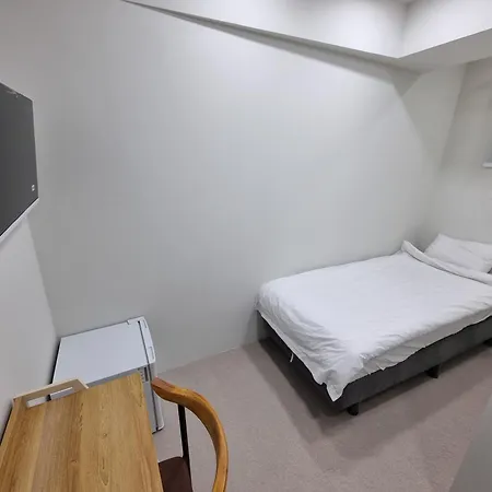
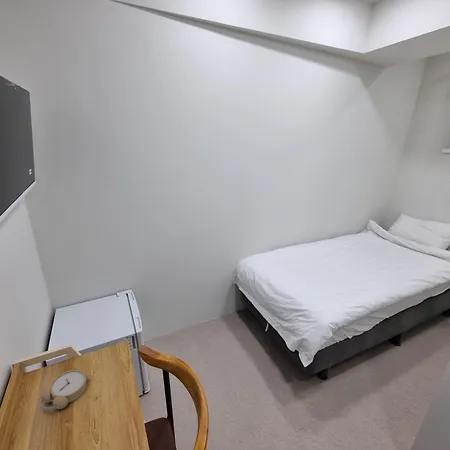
+ alarm clock [40,369,91,411]
